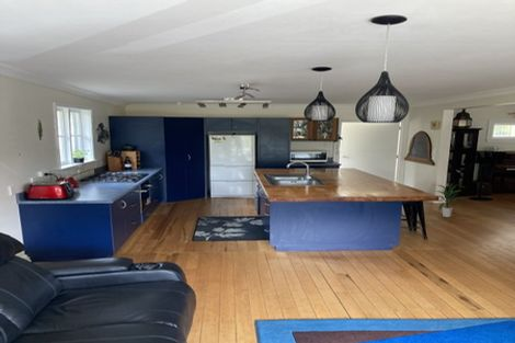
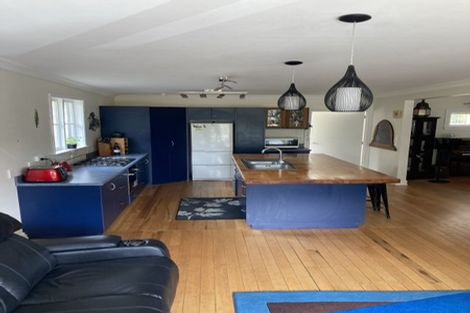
- indoor plant [435,183,462,218]
